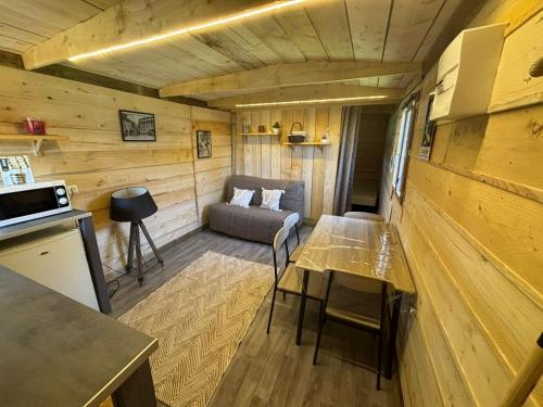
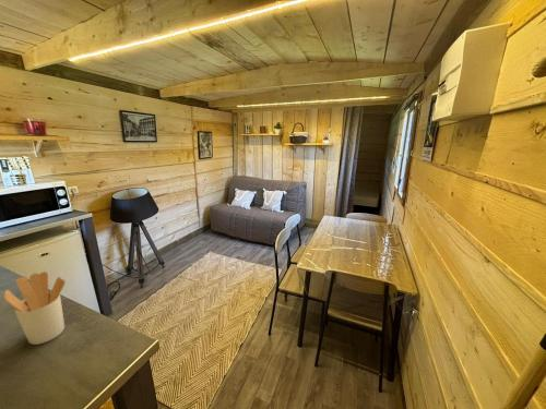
+ utensil holder [2,270,67,346]
